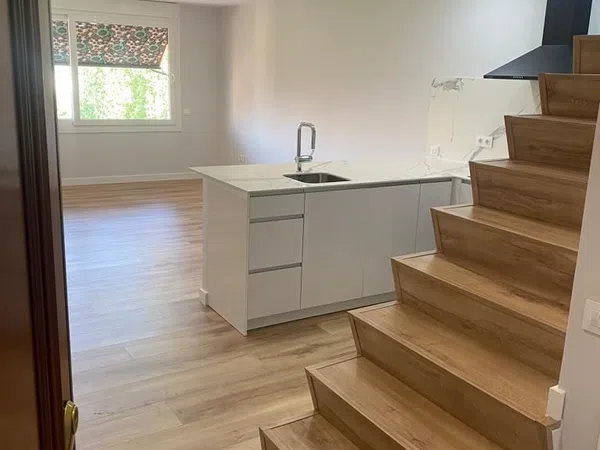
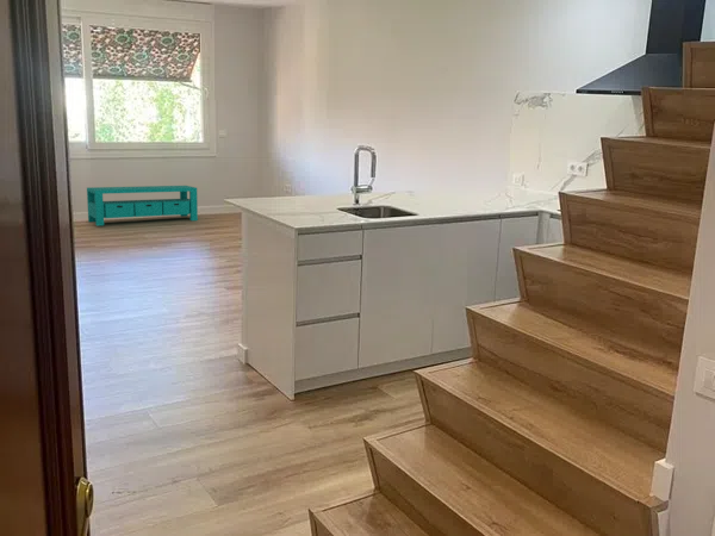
+ storage bench [86,185,199,228]
